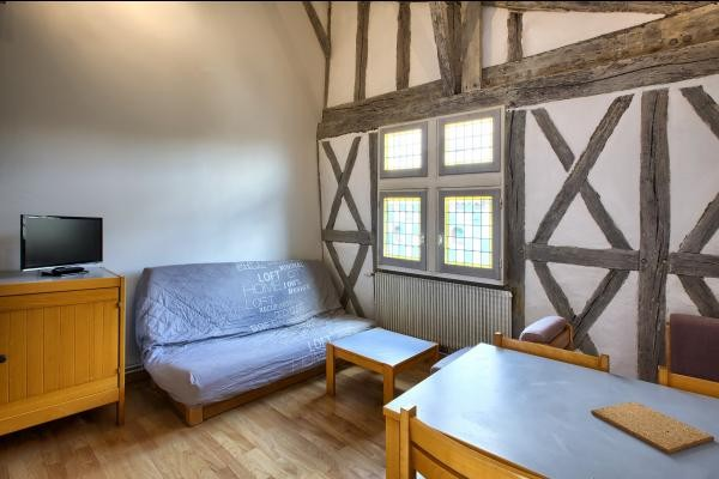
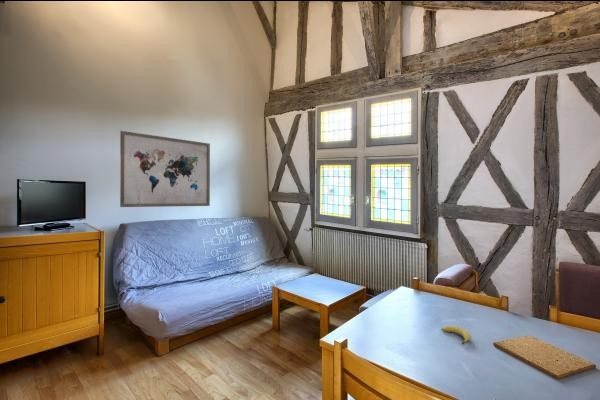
+ wall art [119,130,211,208]
+ fruit [441,325,472,345]
